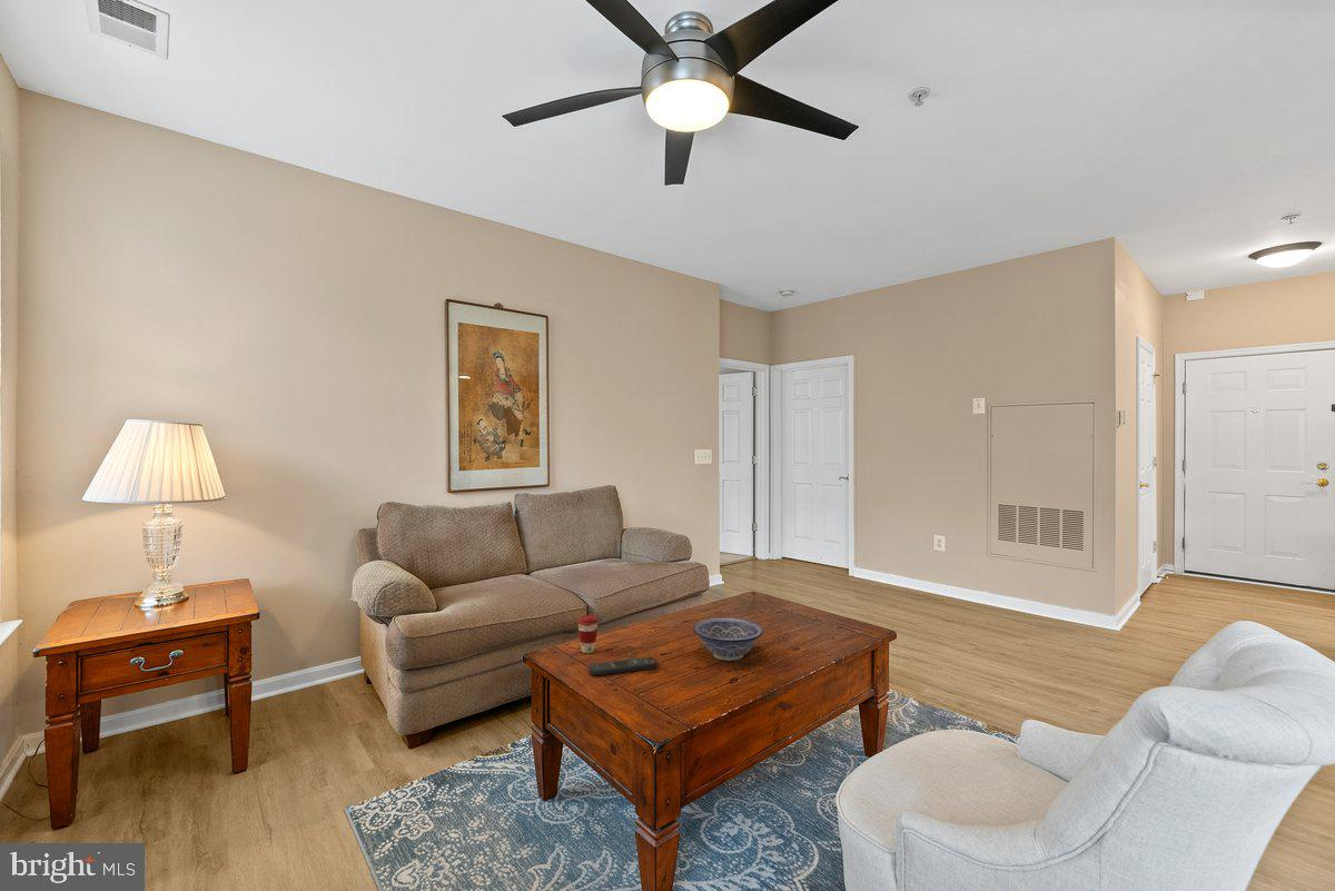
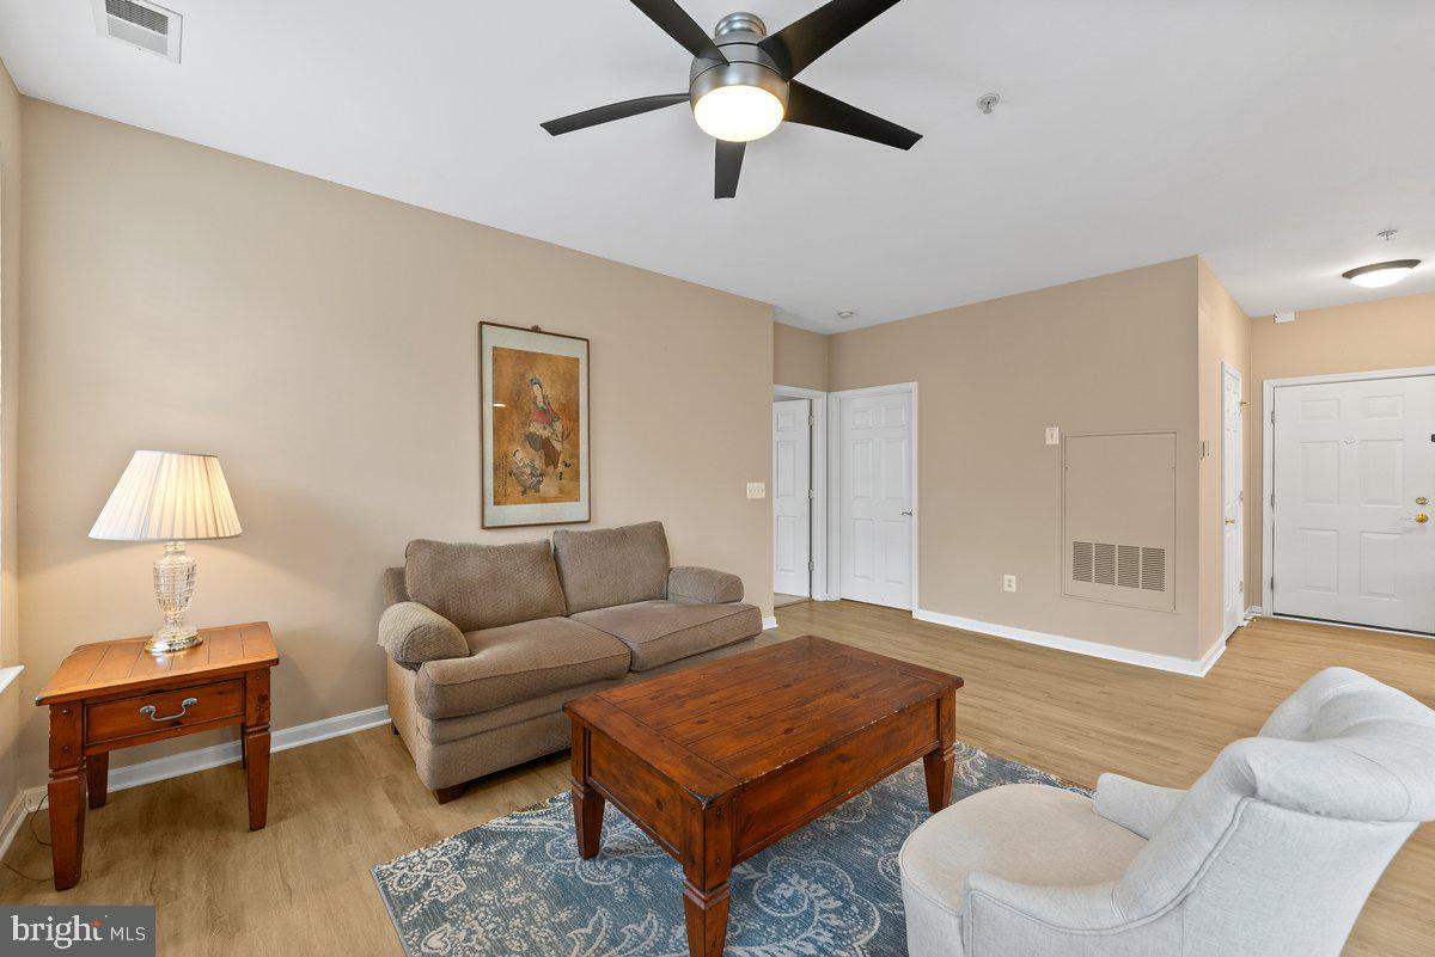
- coffee cup [576,614,600,654]
- remote control [589,655,659,676]
- decorative bowl [692,617,764,662]
